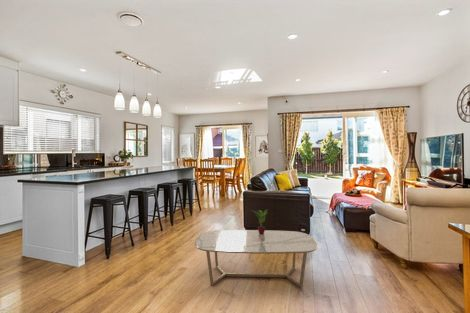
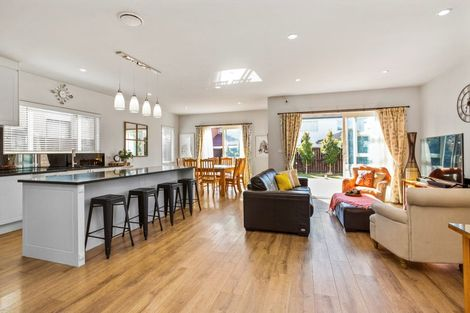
- coffee table [194,229,319,288]
- potted plant [249,208,269,234]
